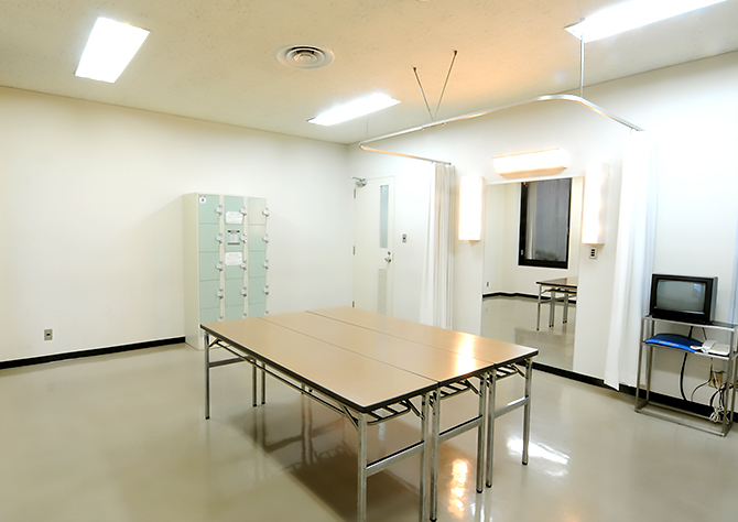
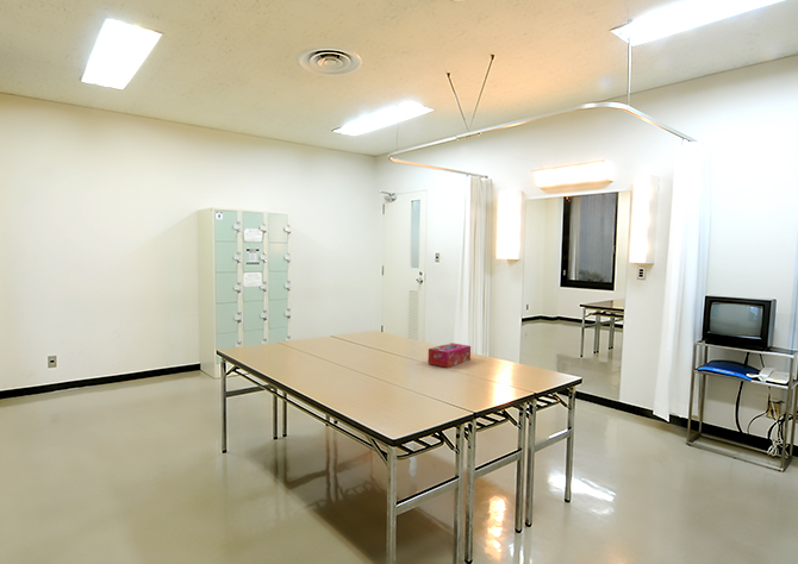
+ tissue box [426,341,472,369]
